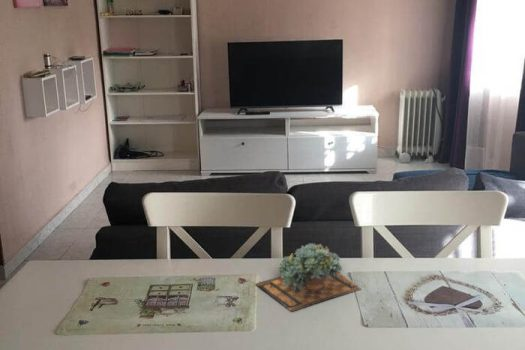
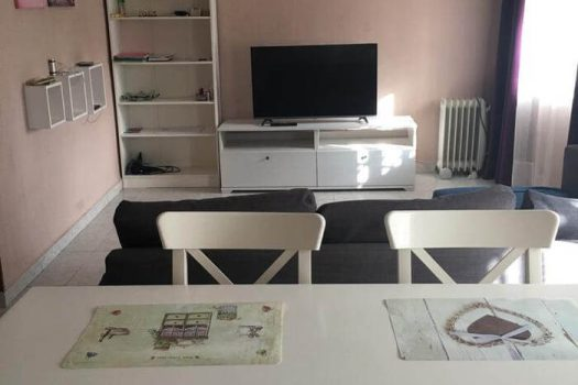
- succulent plant [255,242,362,312]
